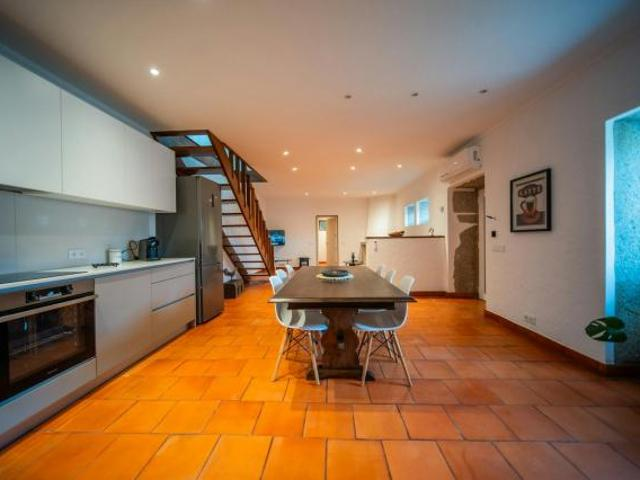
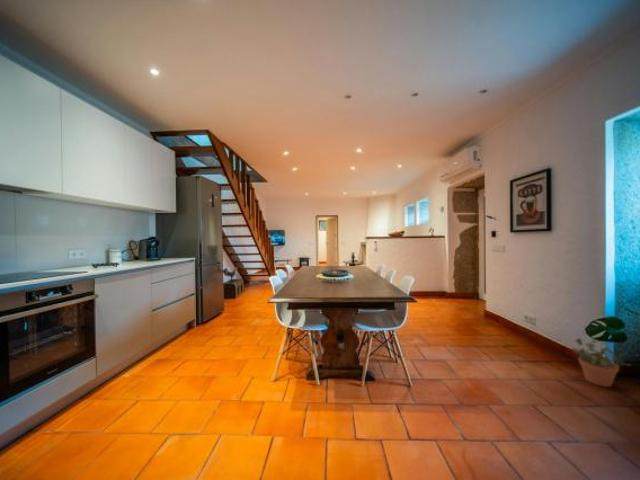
+ potted plant [570,337,632,388]
